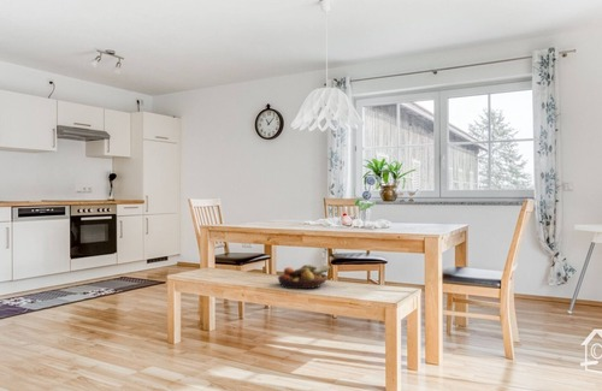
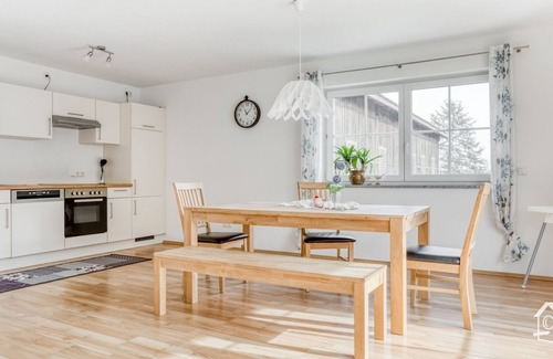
- fruit bowl [277,263,331,290]
